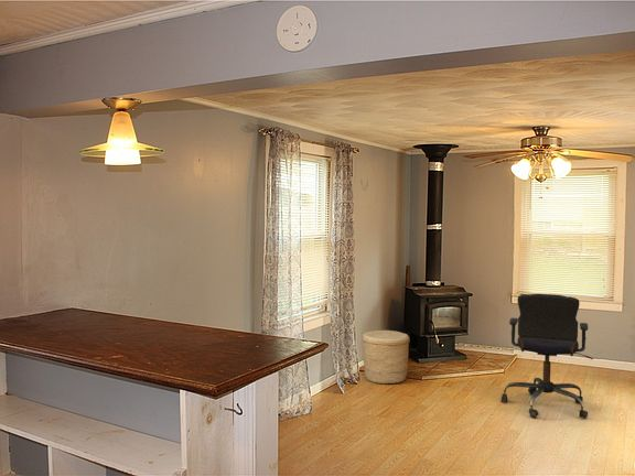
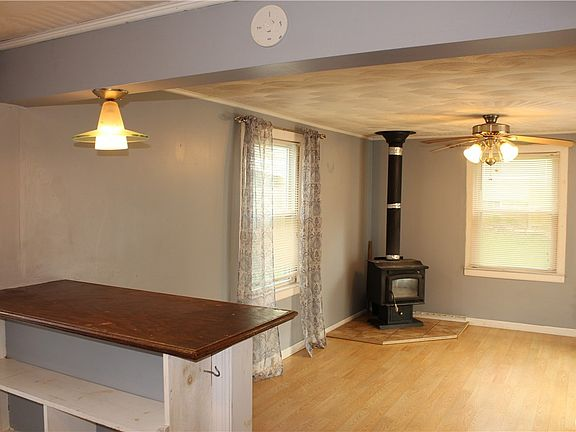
- woven basket [362,329,410,385]
- office chair [501,293,594,420]
